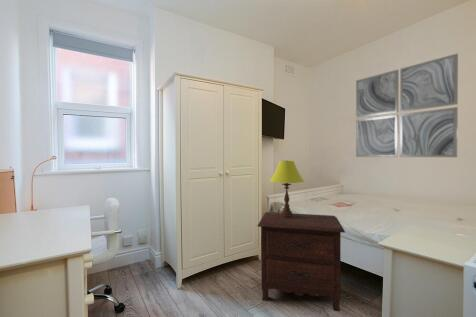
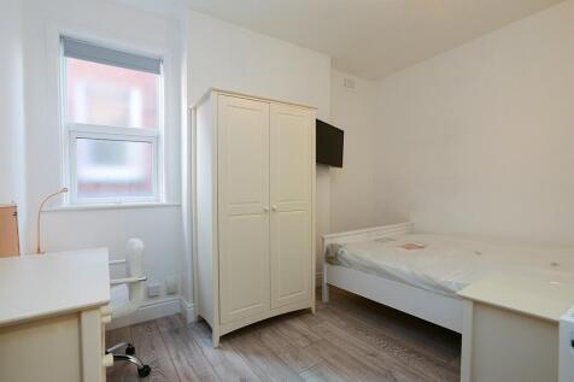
- table lamp [269,159,305,218]
- nightstand [256,211,346,312]
- wall art [355,53,459,158]
